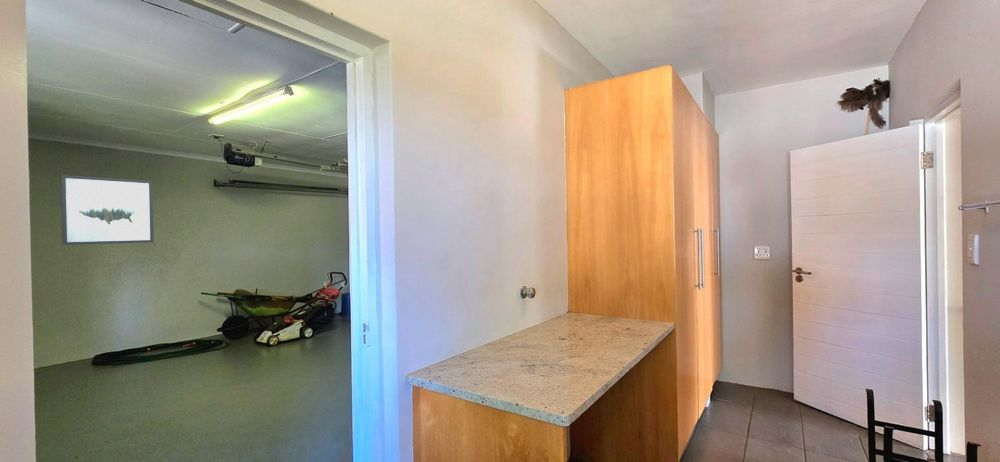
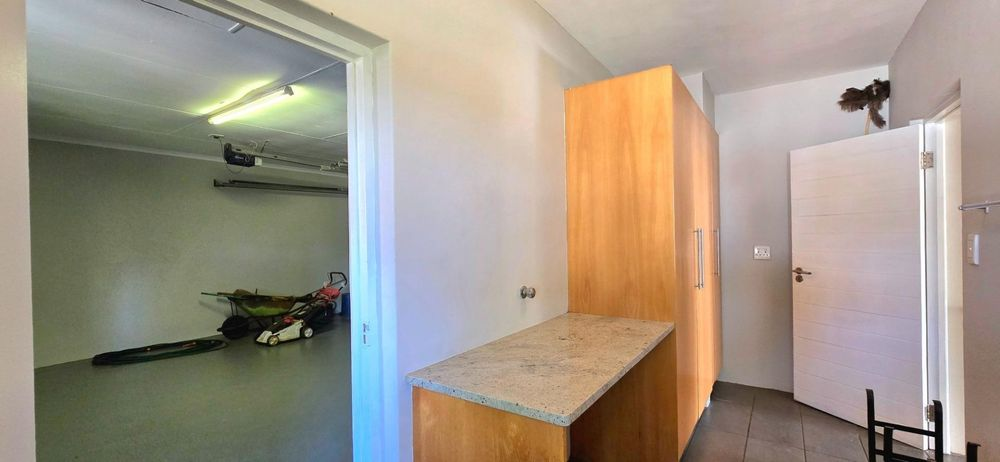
- wall art [60,174,155,246]
